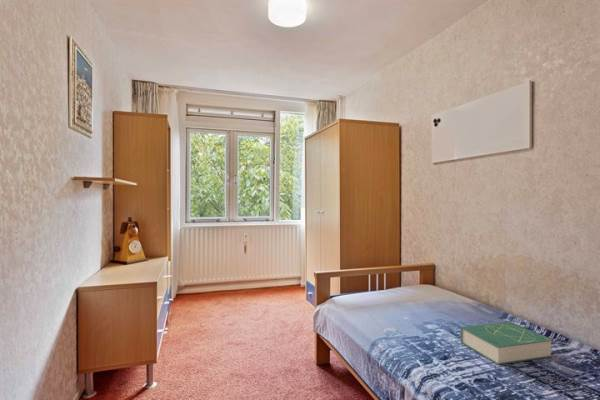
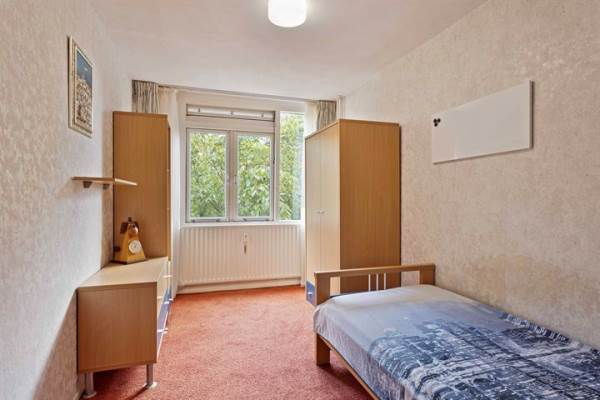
- book [460,321,553,366]
